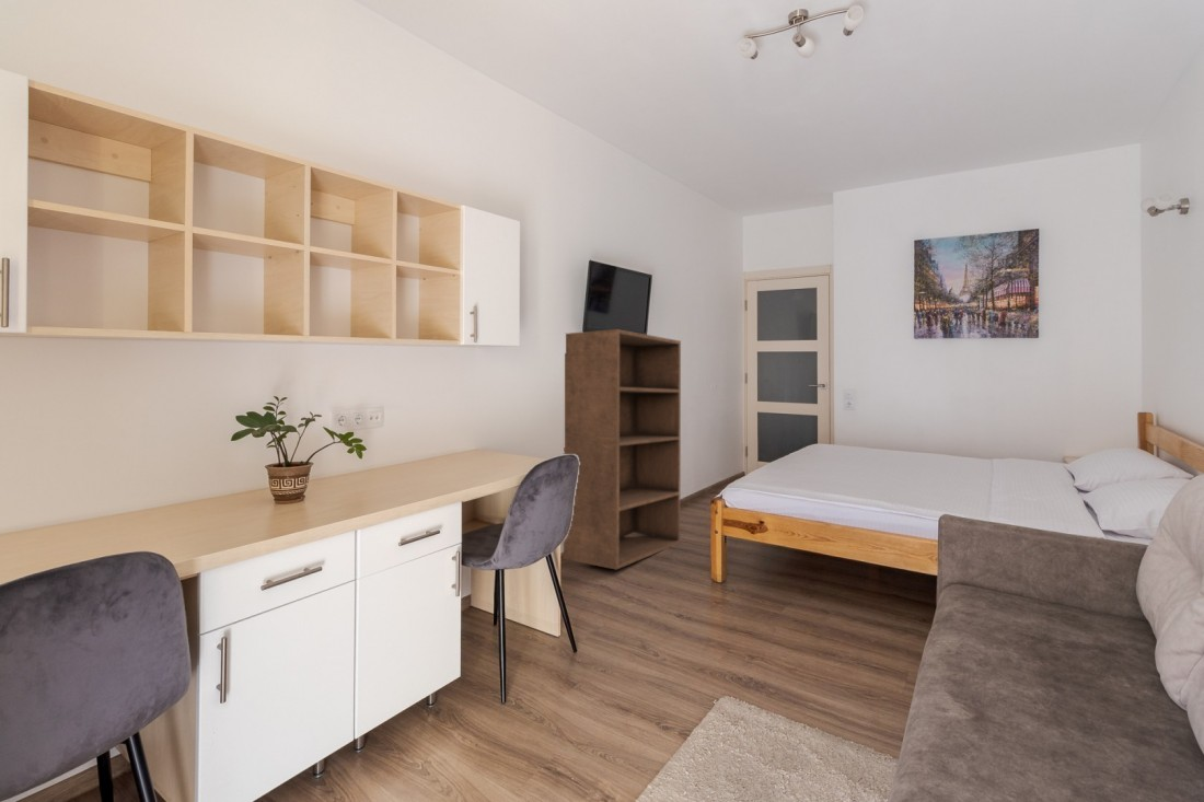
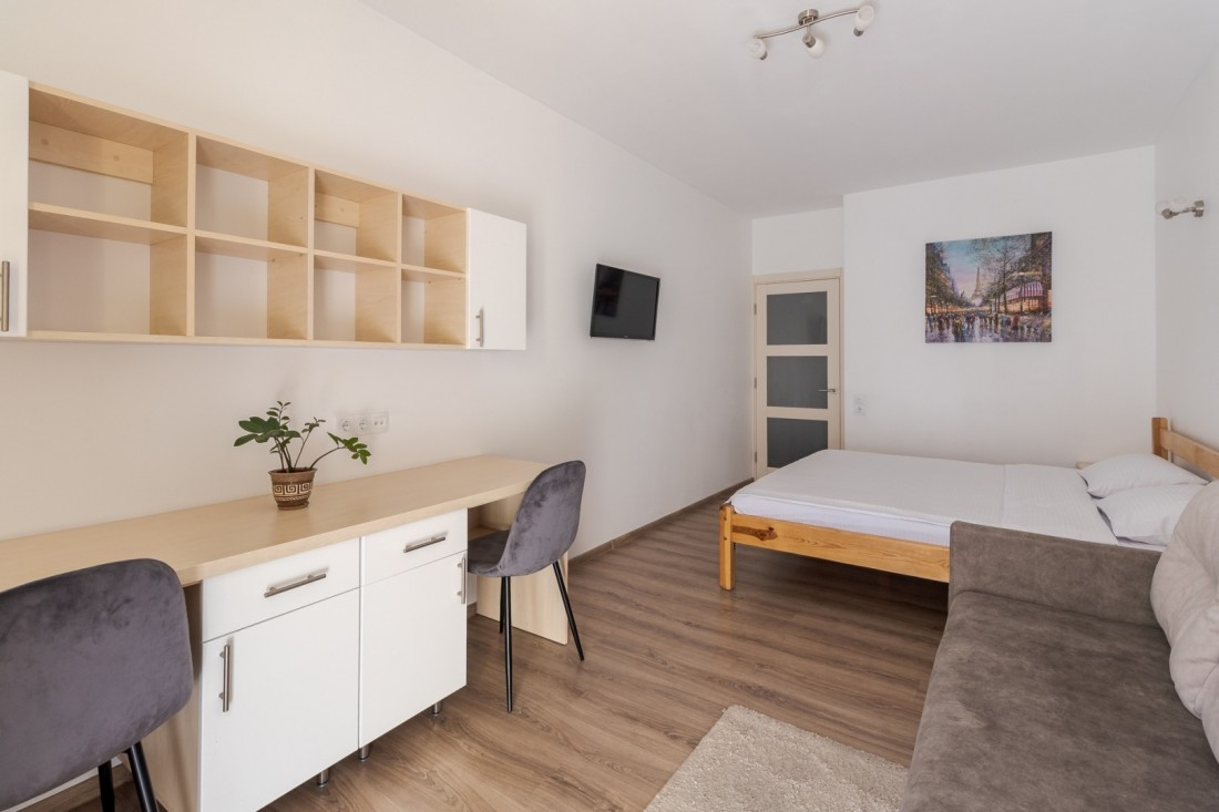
- bookshelf [563,328,682,570]
